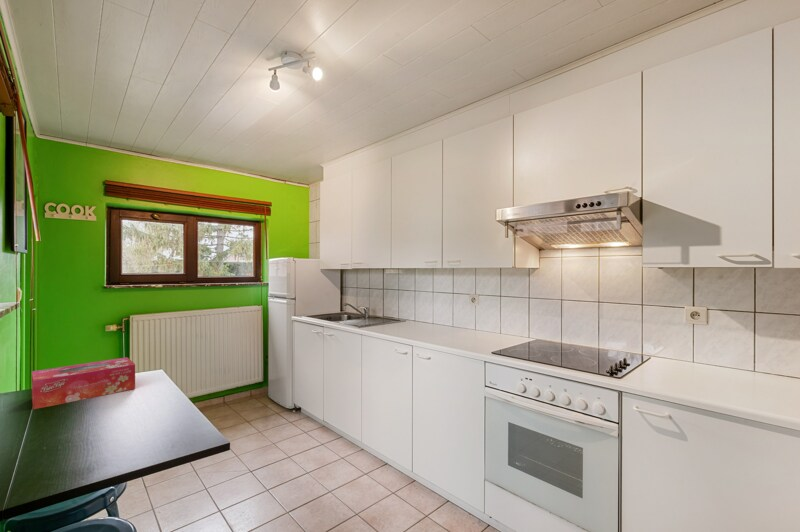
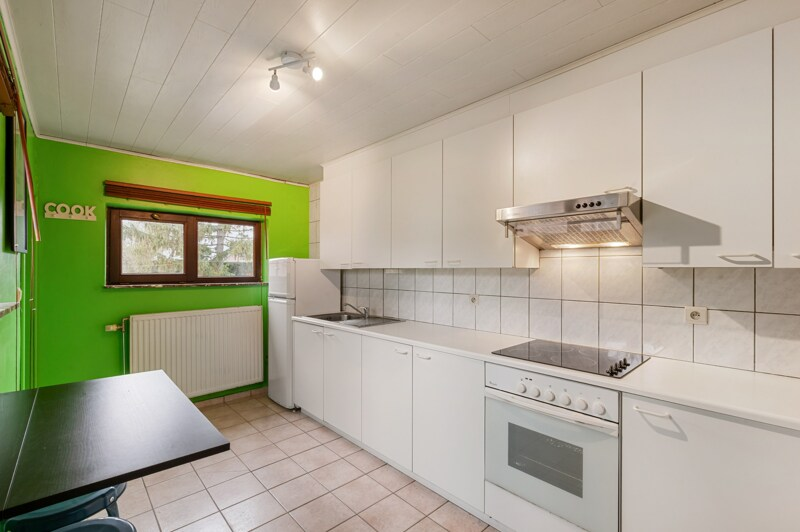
- tissue box [31,356,136,410]
